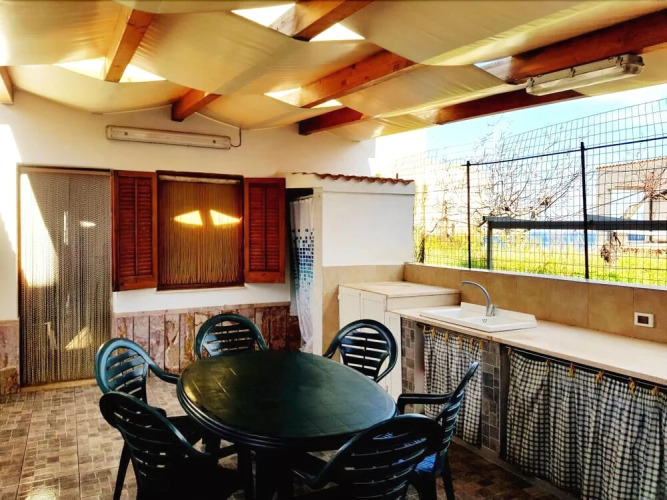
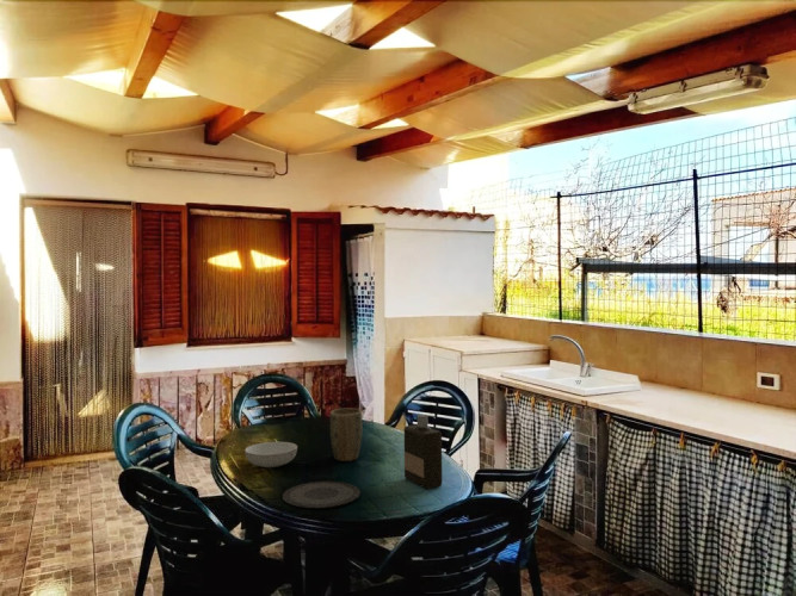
+ plate [282,480,362,510]
+ serving bowl [243,441,298,468]
+ plant pot [329,408,363,462]
+ bottle [403,414,443,490]
